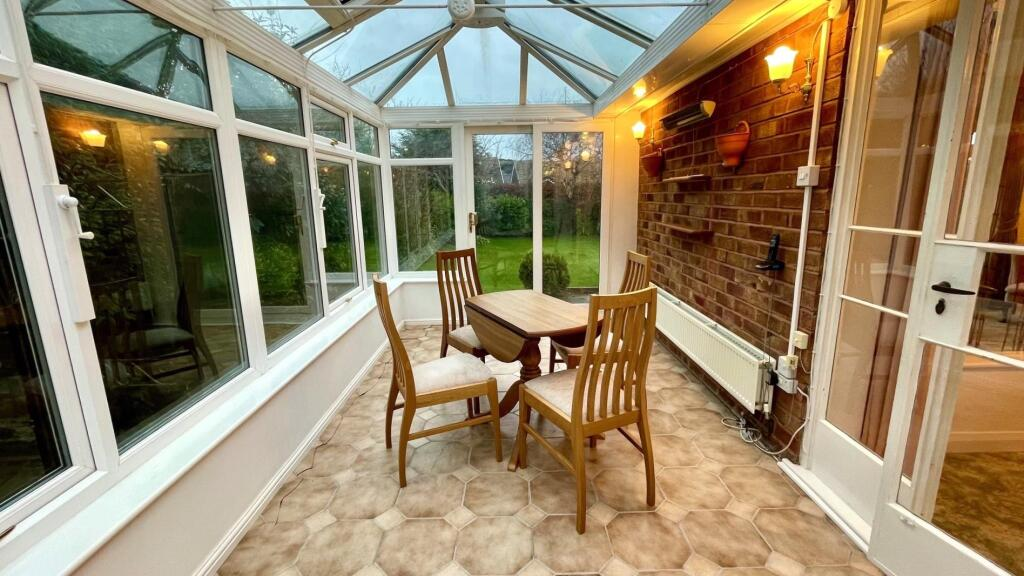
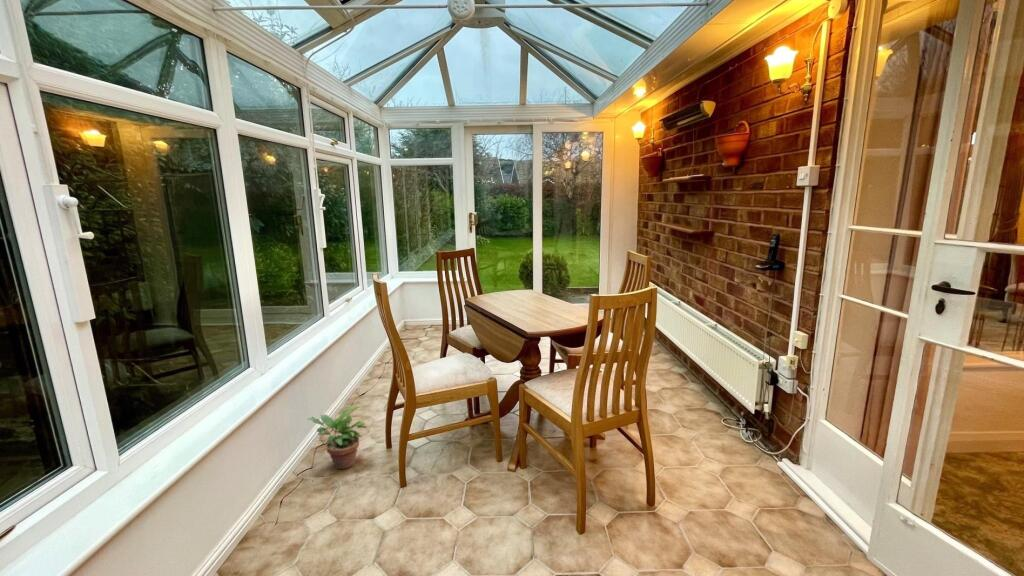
+ potted plant [307,405,368,470]
